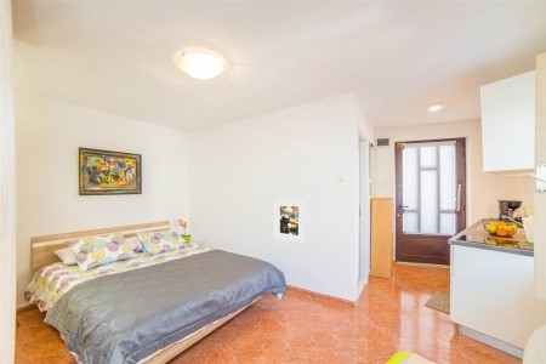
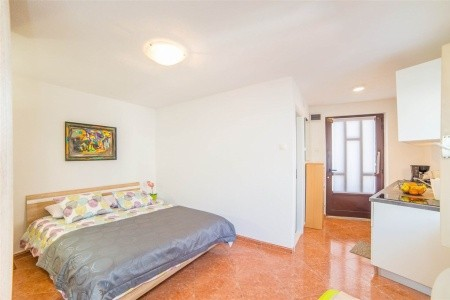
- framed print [273,199,306,244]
